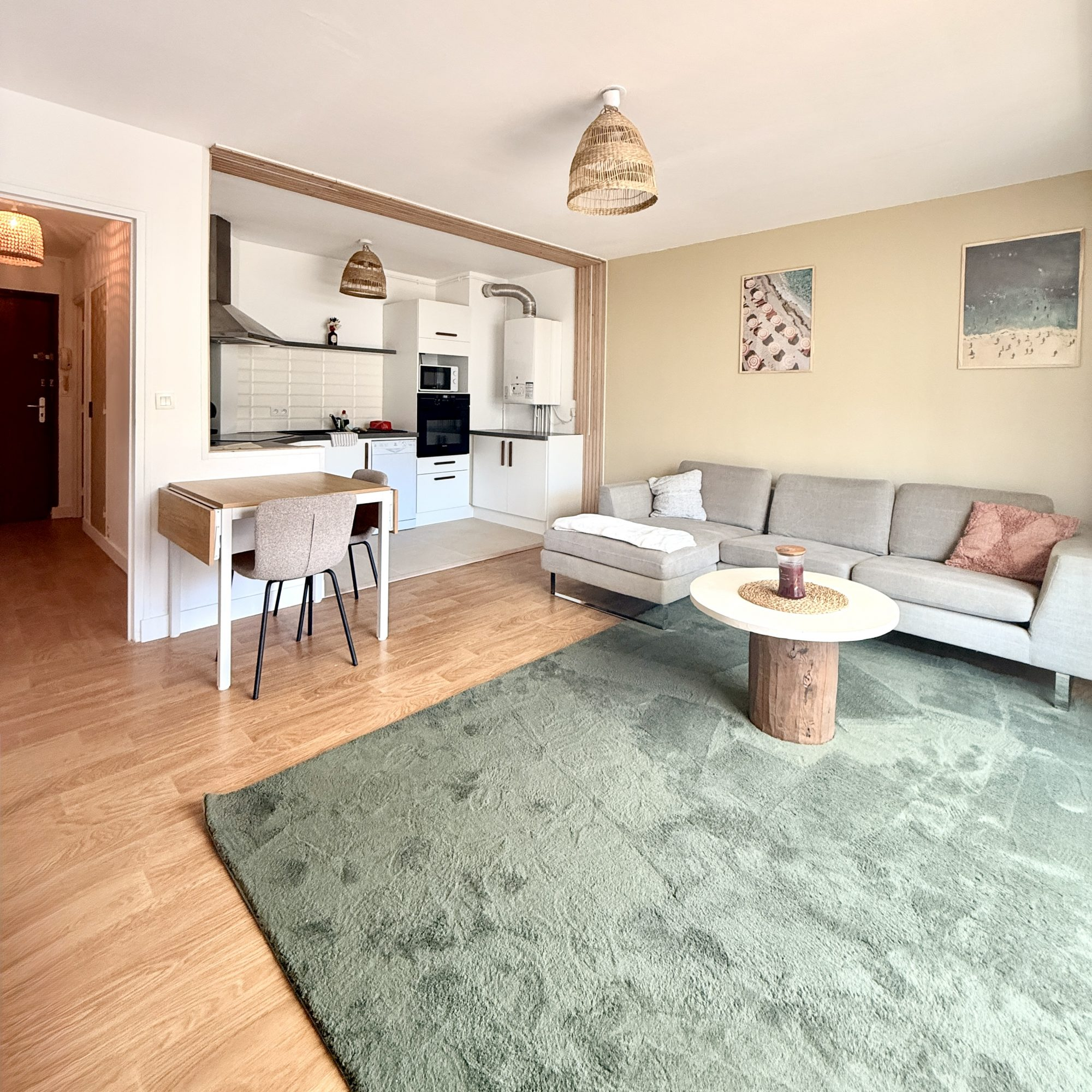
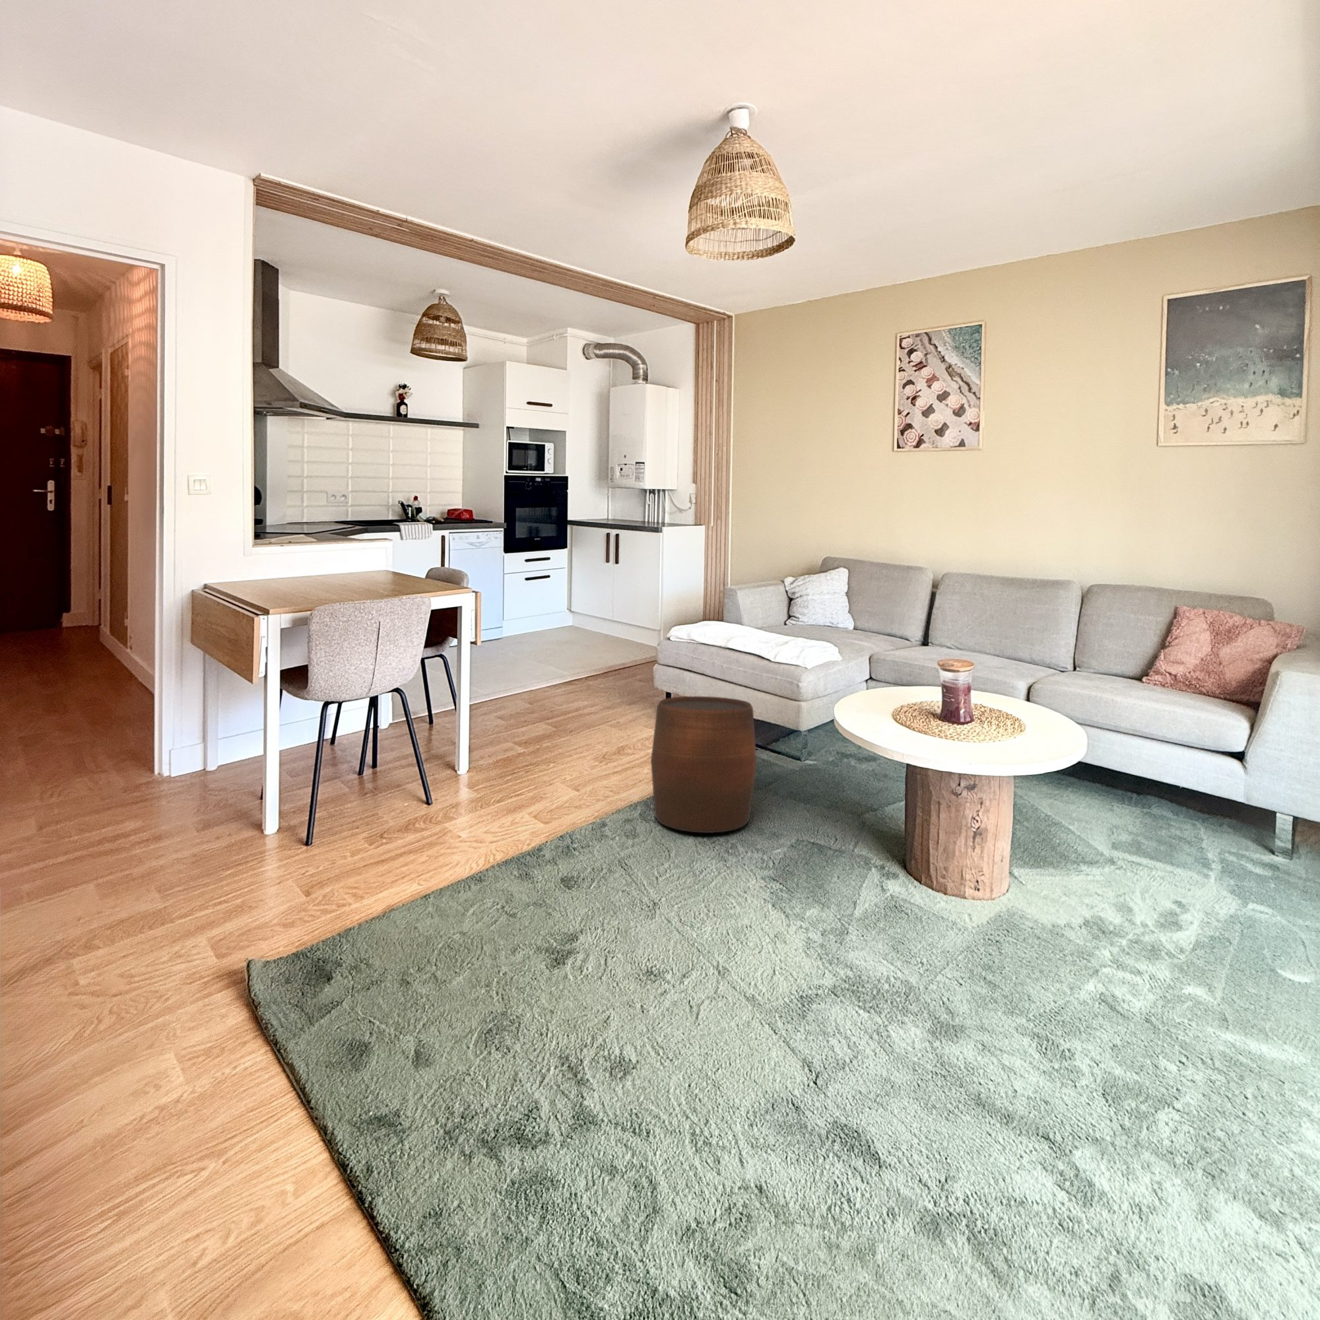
+ stool [650,695,757,834]
